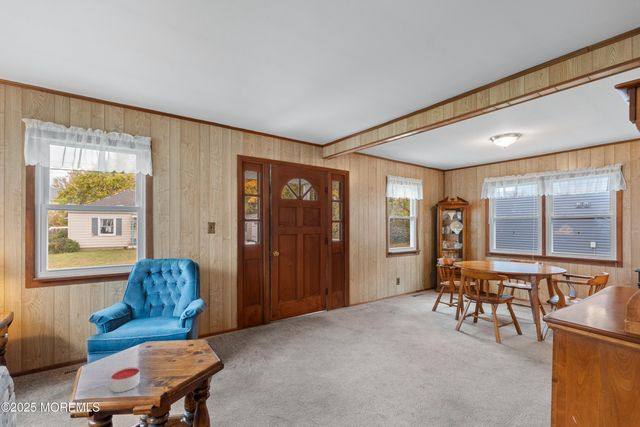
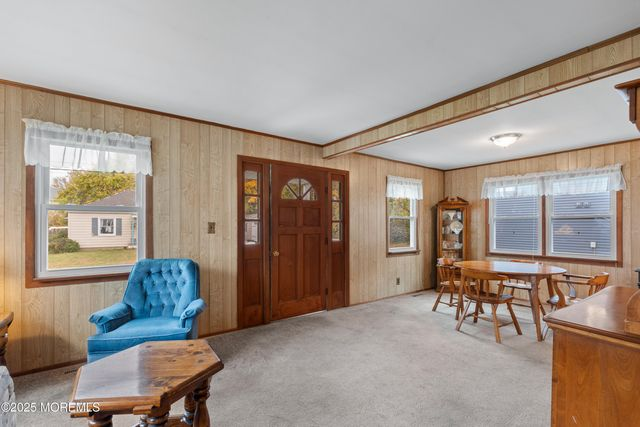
- candle [110,366,141,393]
